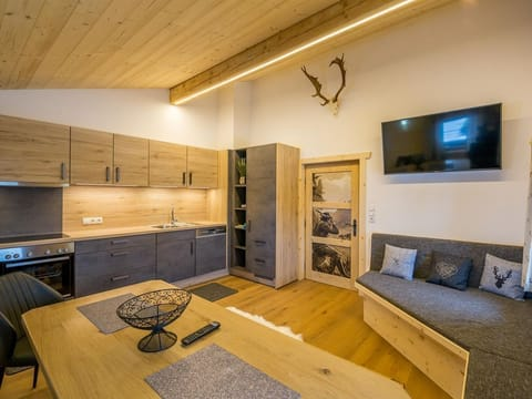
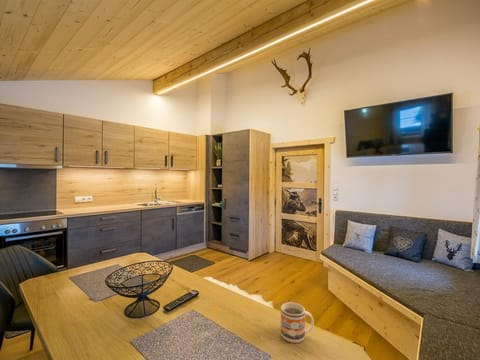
+ mug [280,301,315,344]
